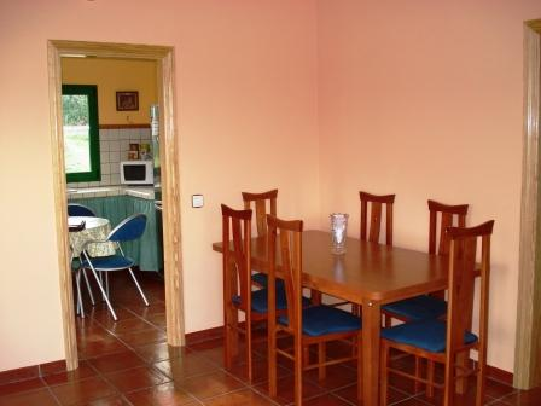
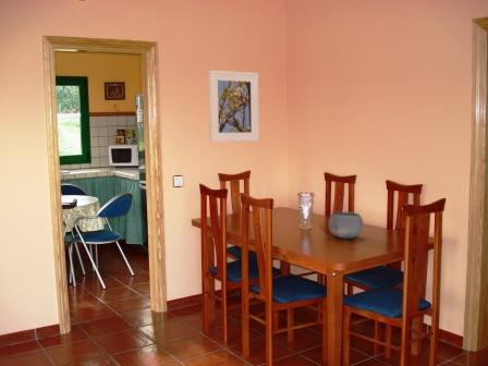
+ bowl [327,211,365,240]
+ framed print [207,69,260,144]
